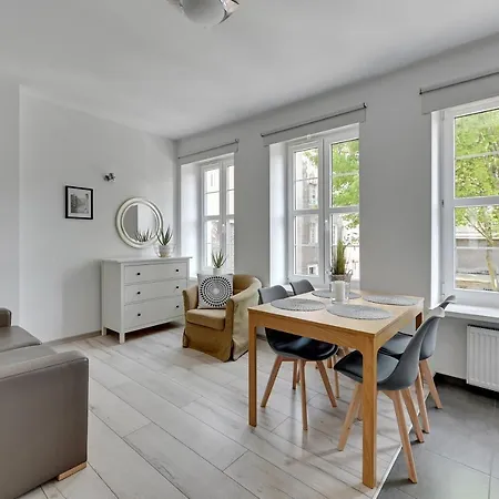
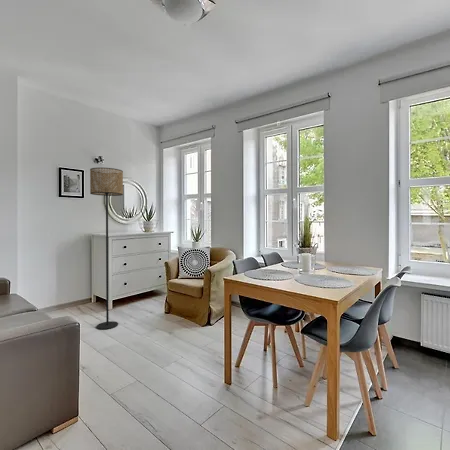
+ floor lamp [89,167,124,330]
